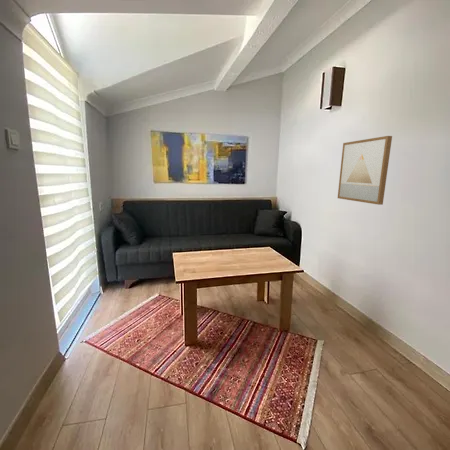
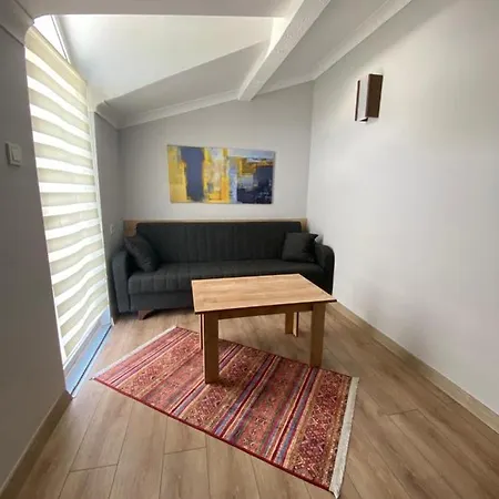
- wall art [337,135,393,206]
